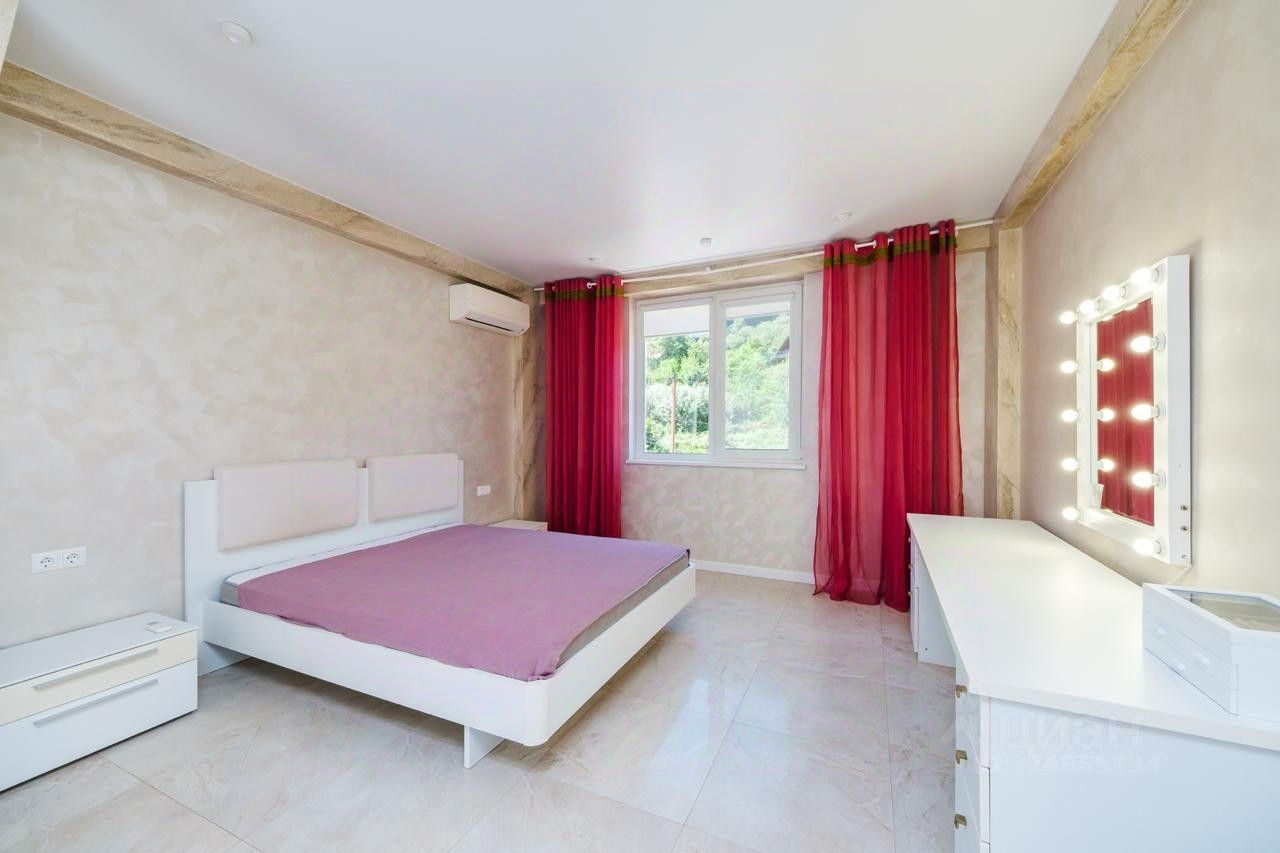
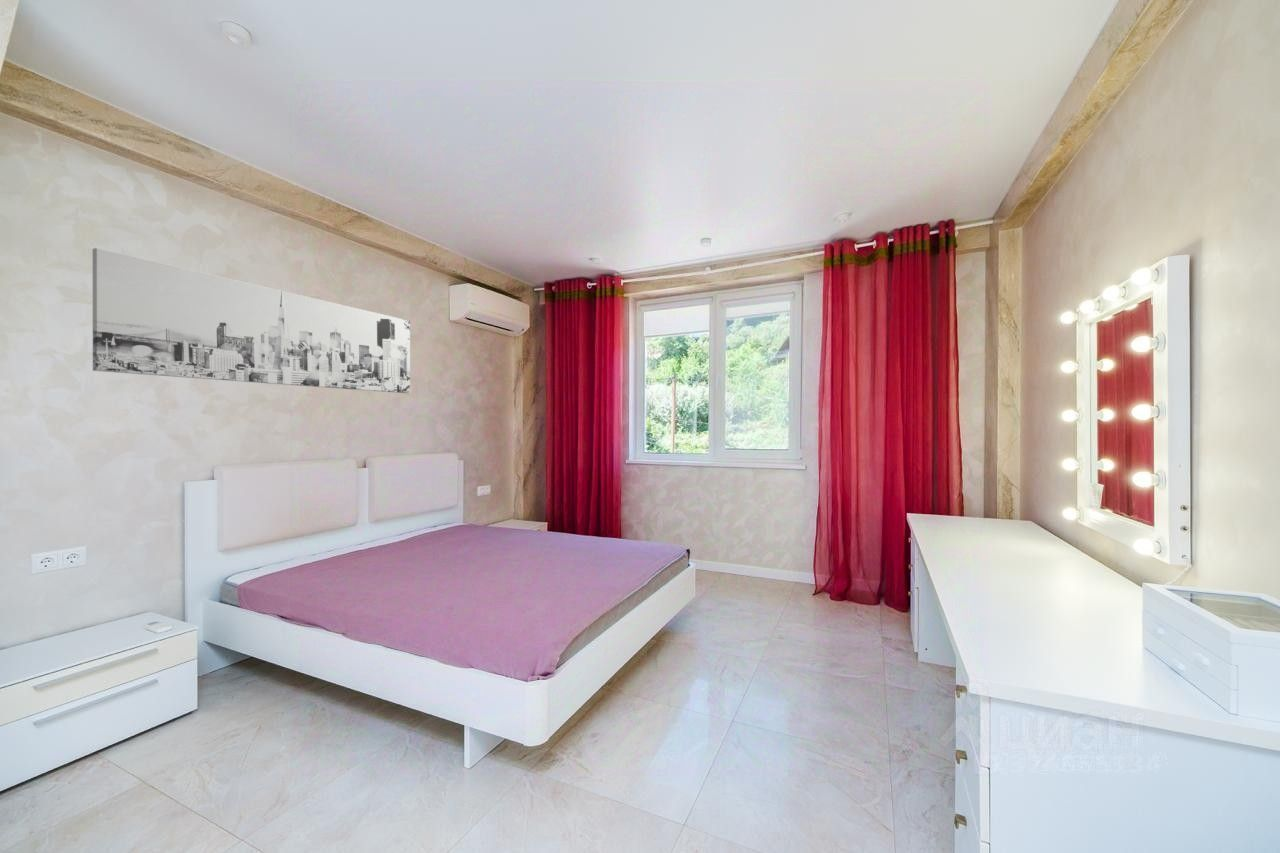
+ wall art [92,247,411,394]
